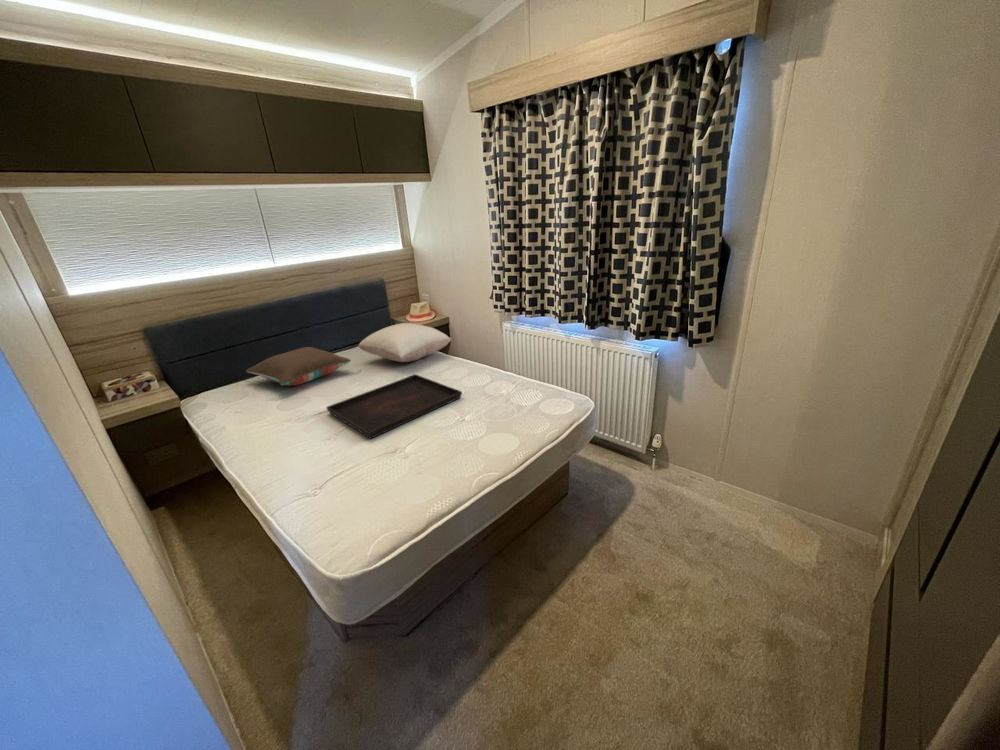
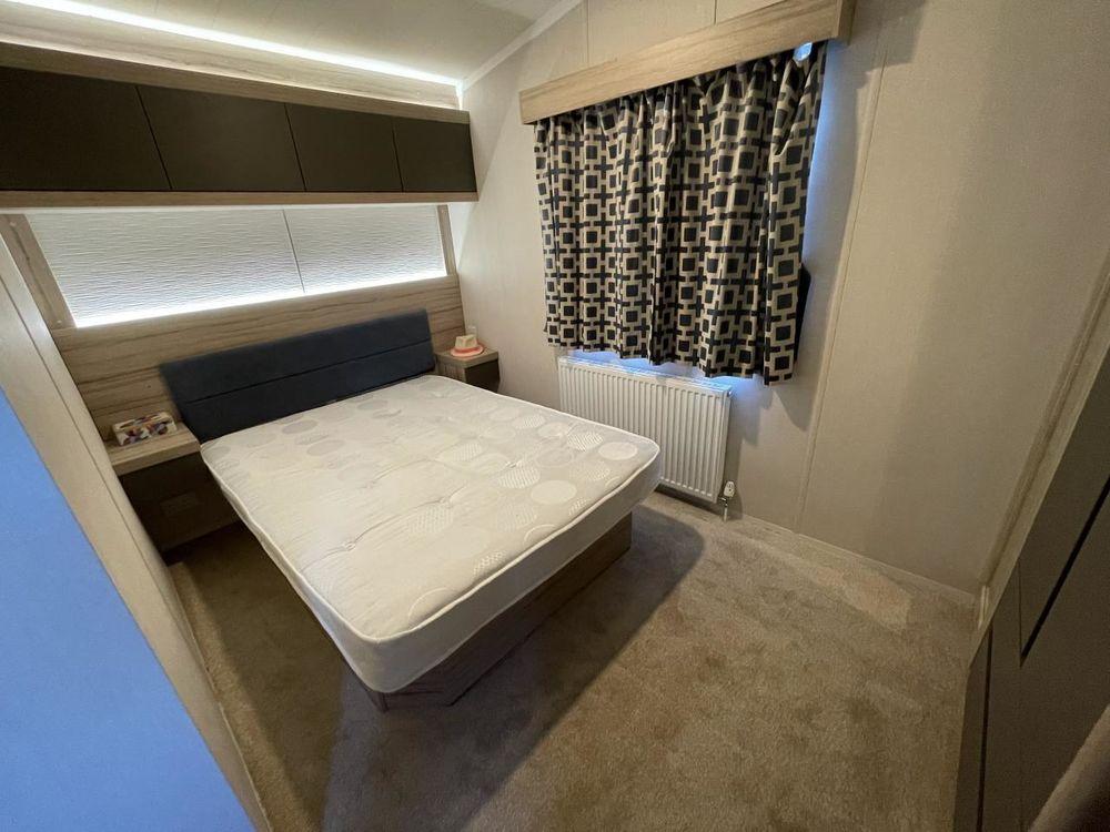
- pillow [245,346,352,387]
- serving tray [325,373,463,440]
- pillow [357,322,453,363]
